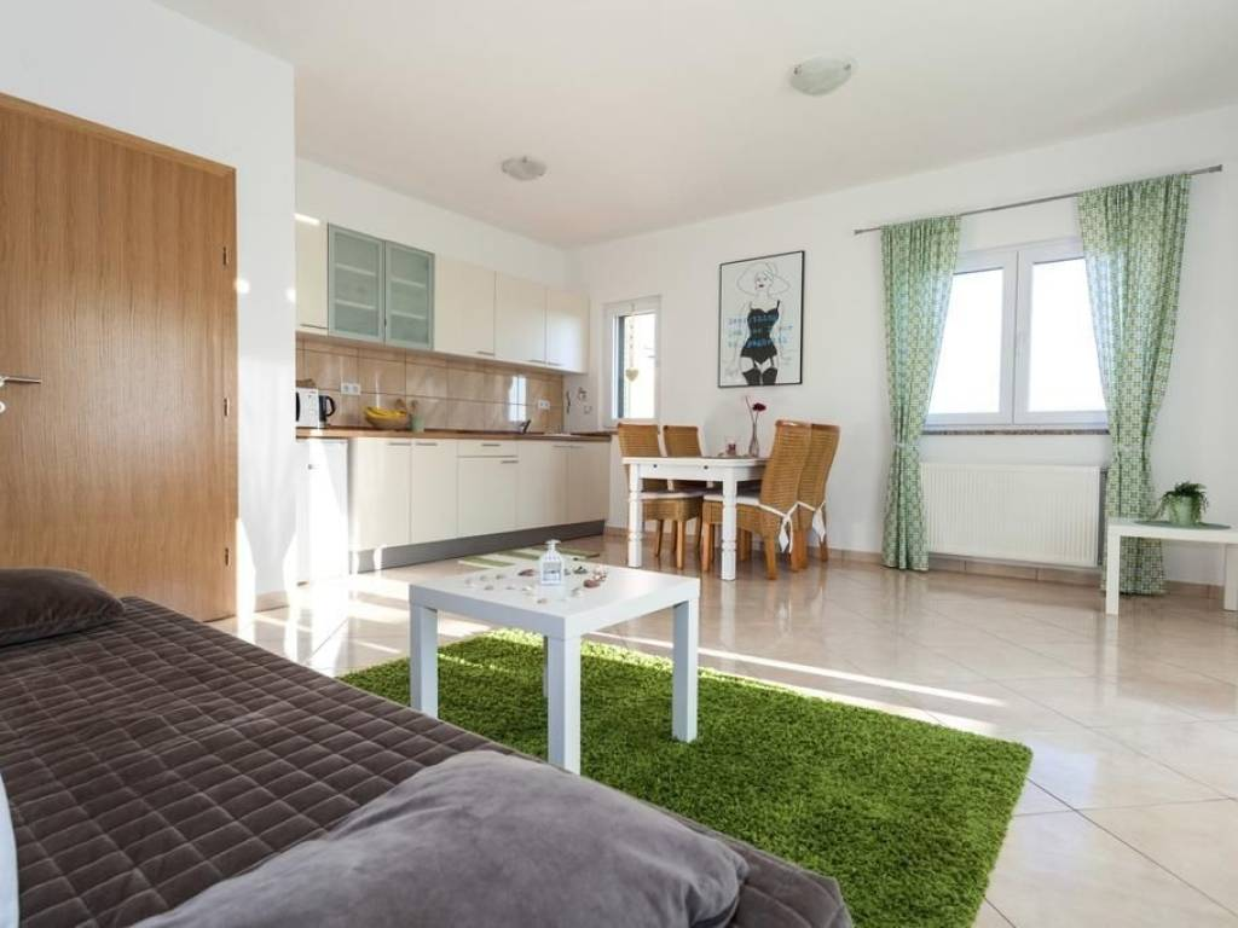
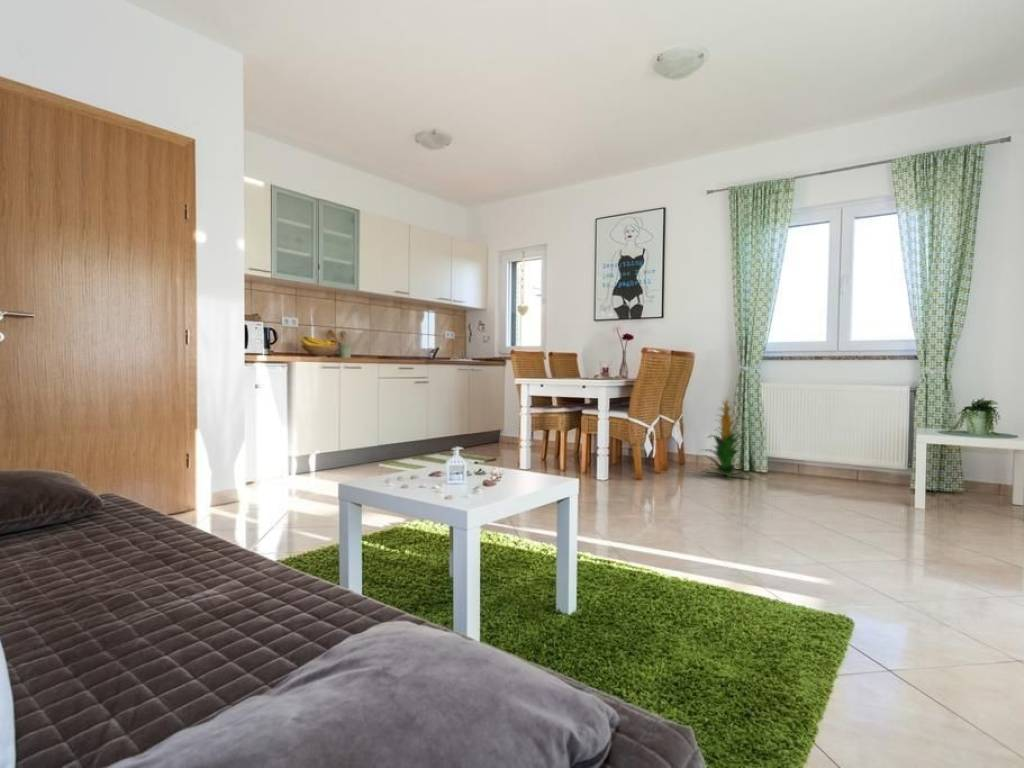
+ indoor plant [698,396,754,478]
